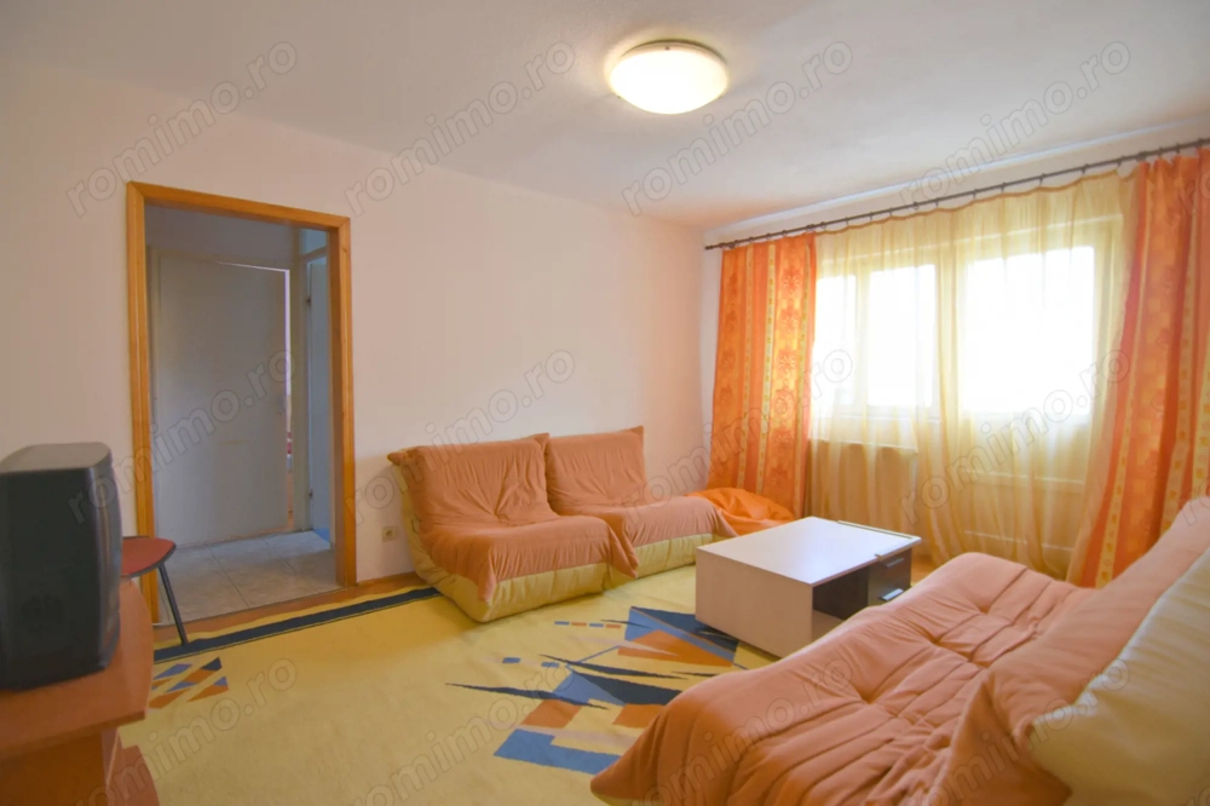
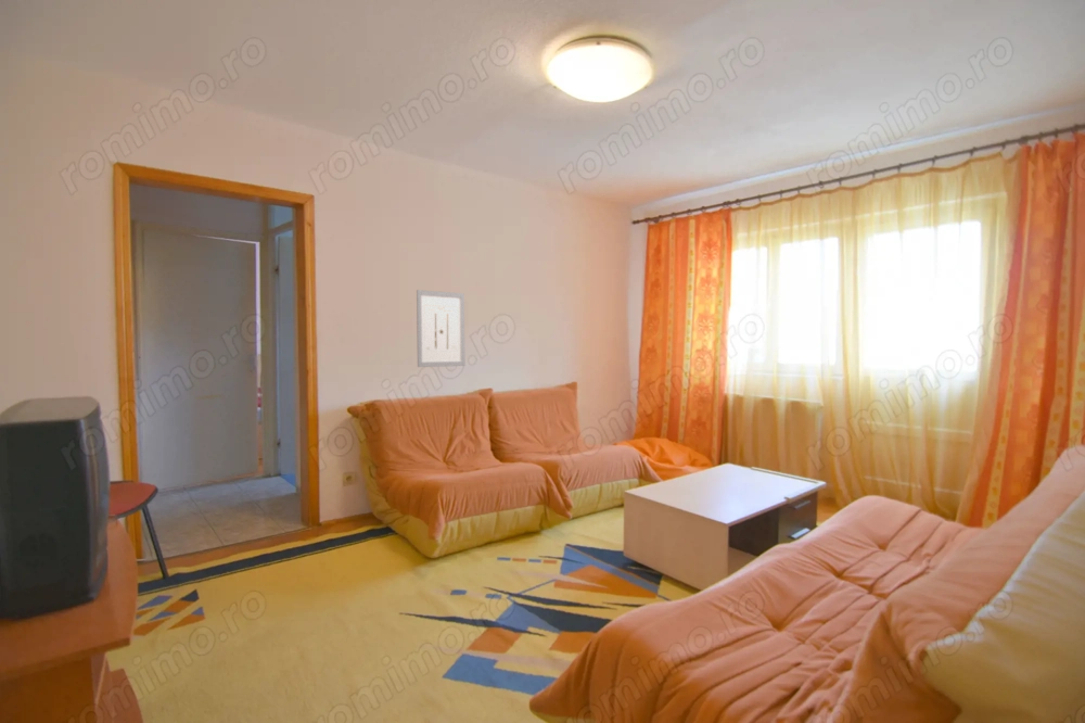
+ wall art [416,289,467,368]
